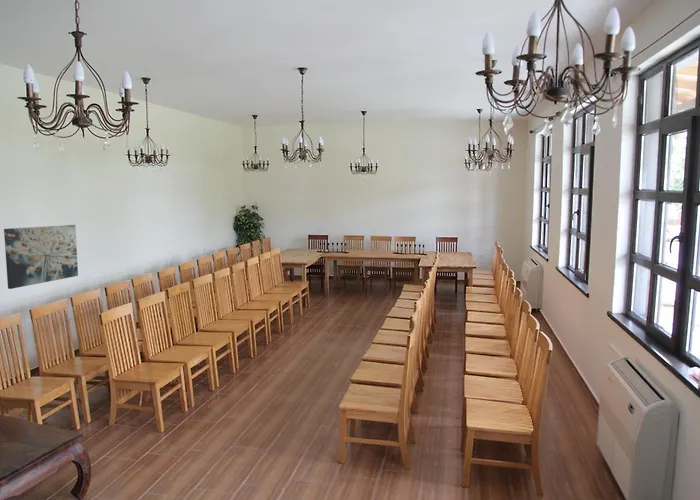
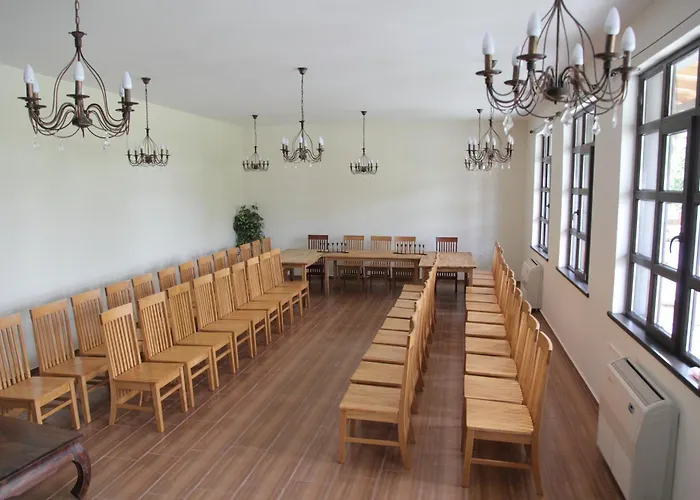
- wall art [3,224,79,290]
